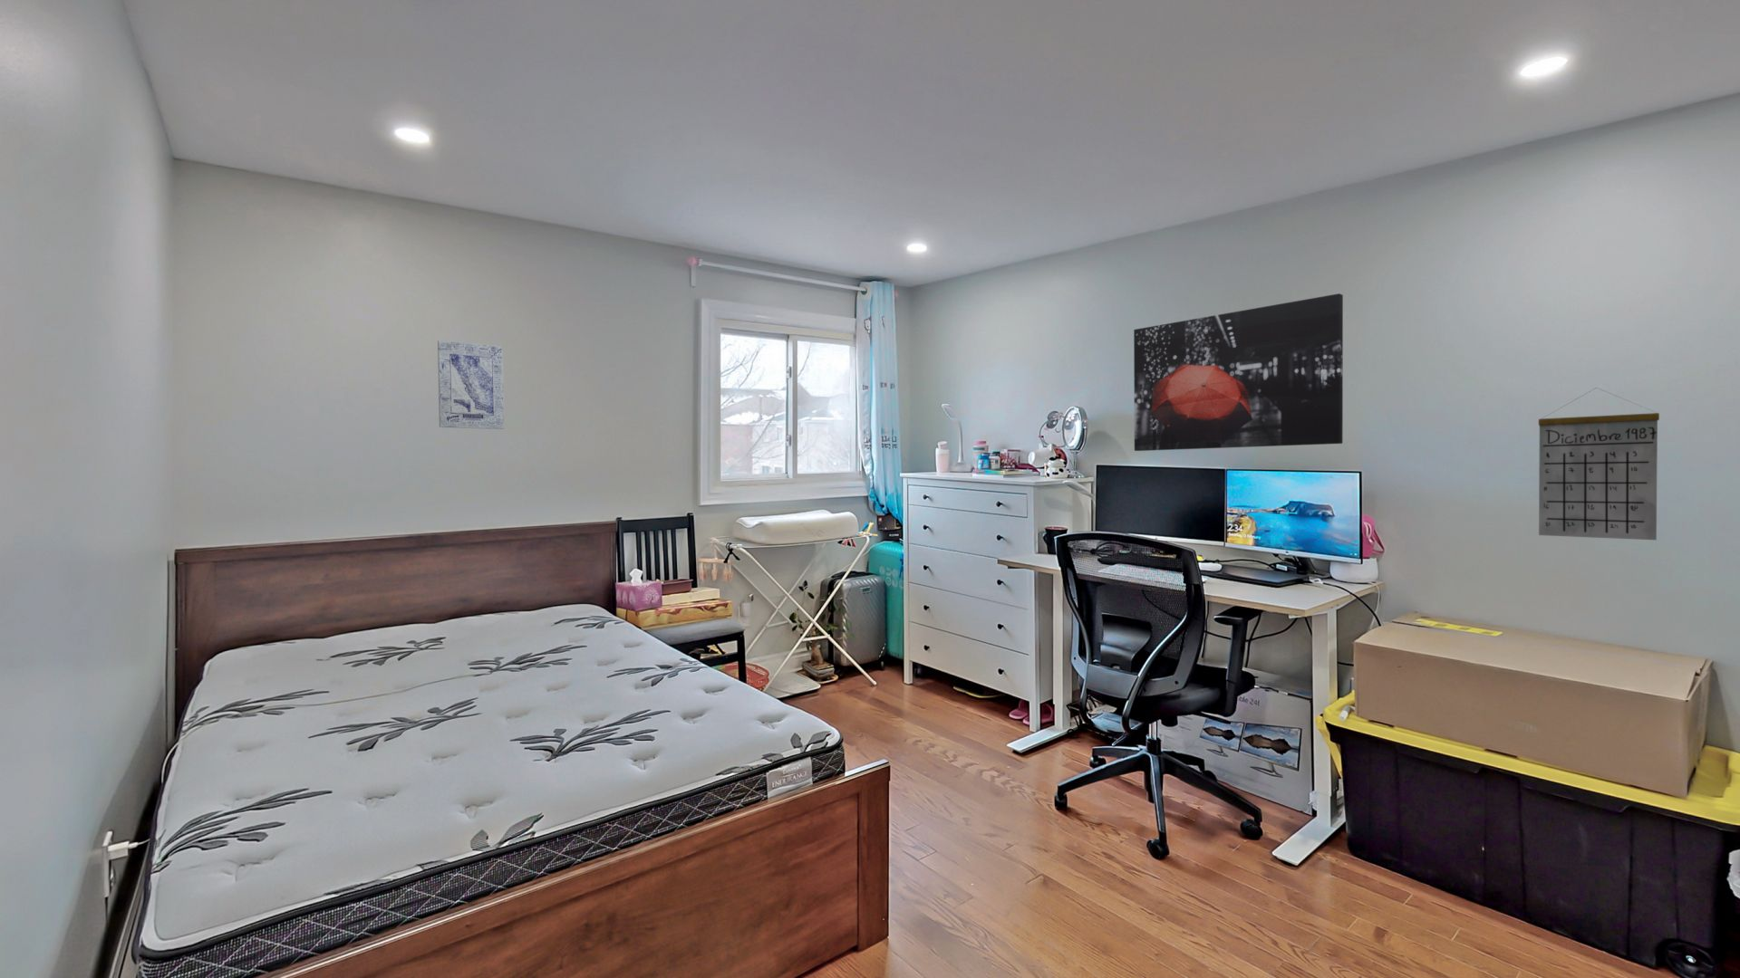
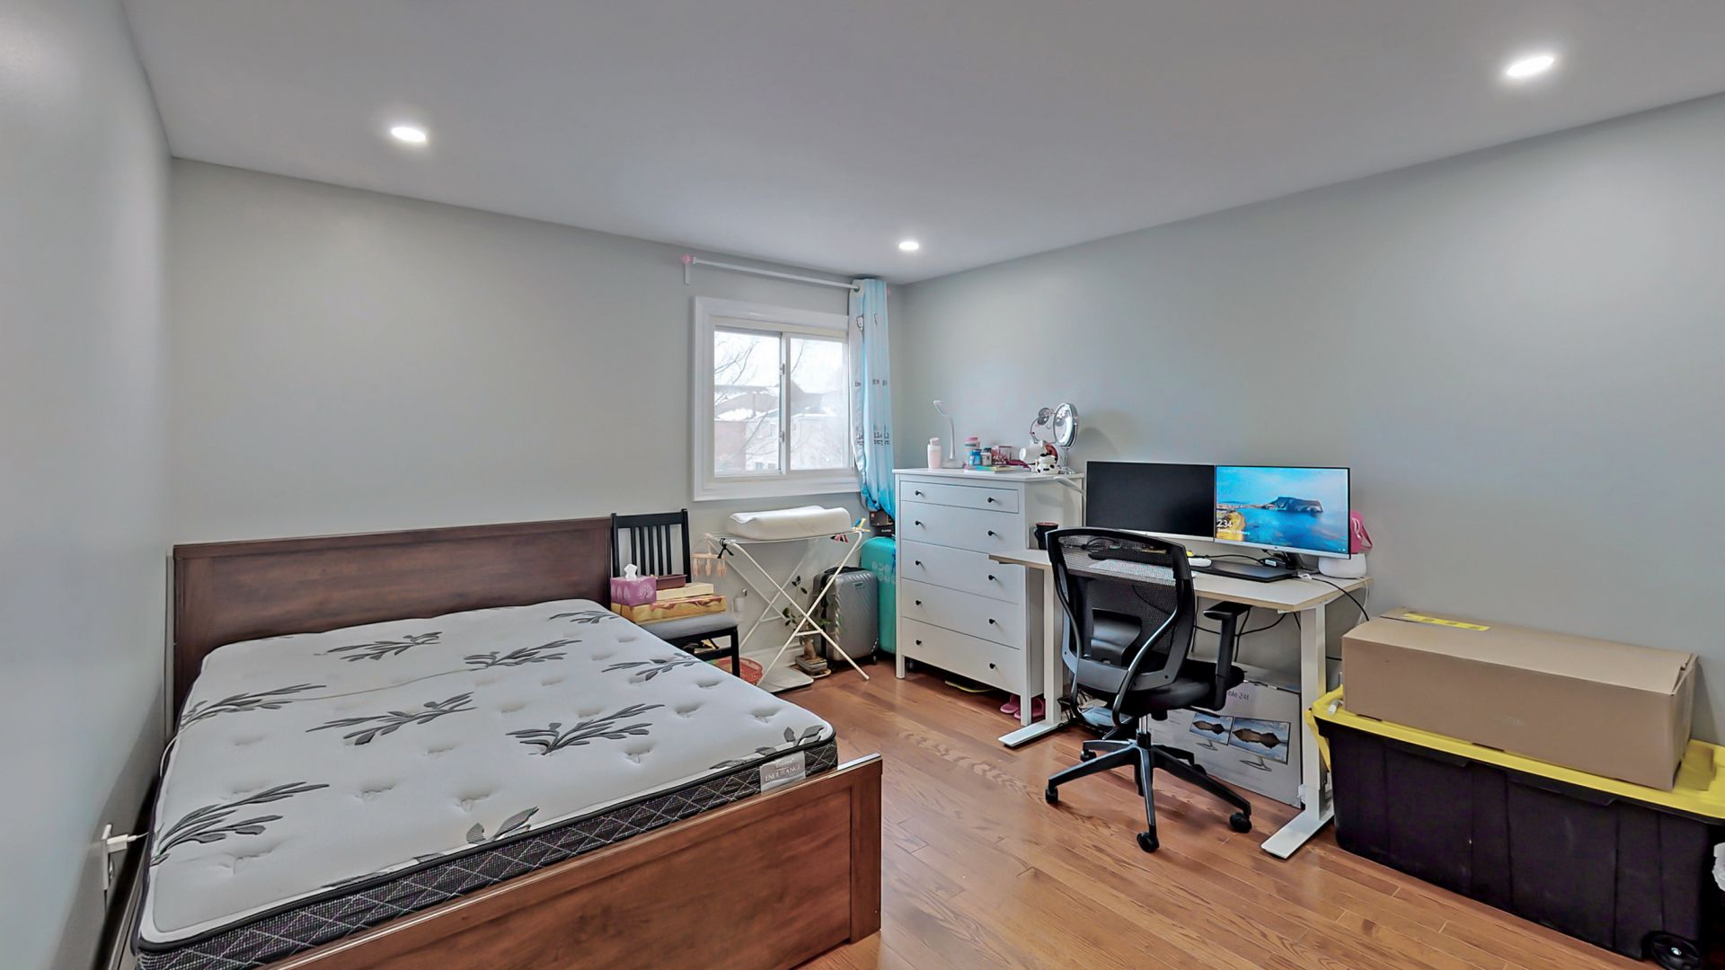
- wall art [1133,293,1344,451]
- wall art [437,339,504,430]
- calendar [1538,387,1660,541]
